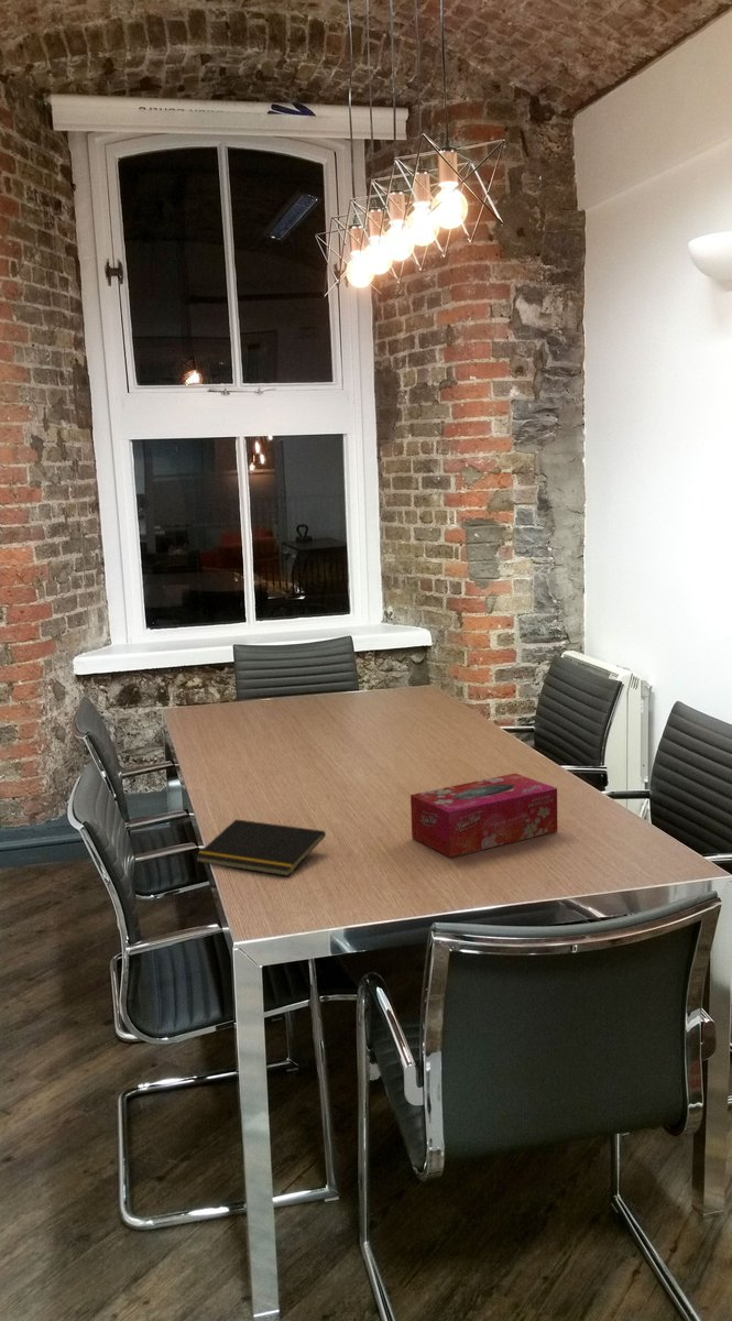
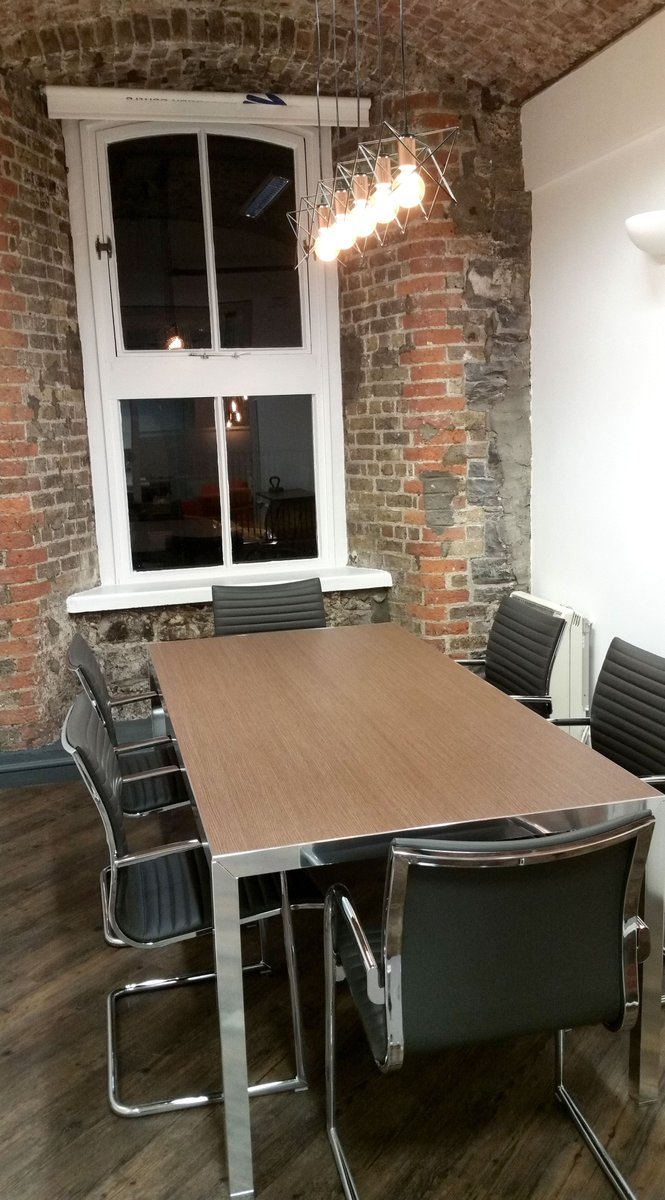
- notepad [194,818,327,877]
- tissue box [409,773,558,859]
